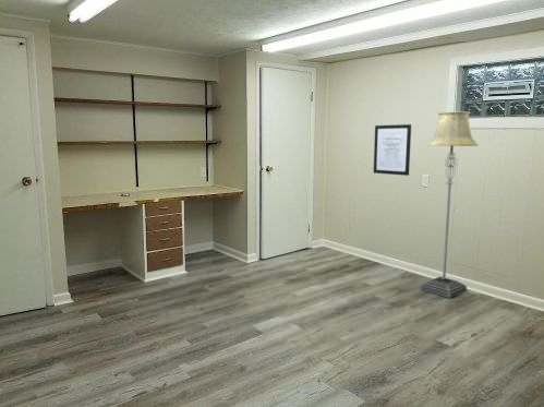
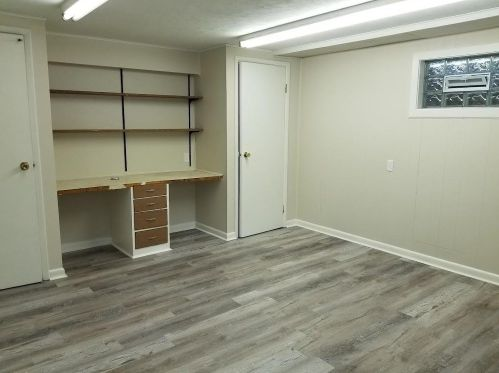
- floor lamp [420,110,479,299]
- wall art [373,123,412,177]
